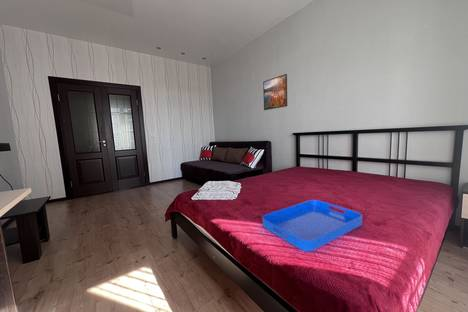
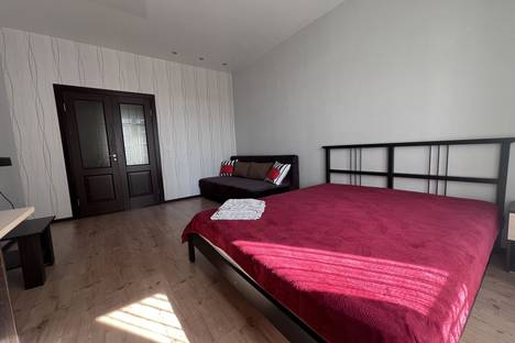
- serving tray [262,199,363,252]
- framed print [262,73,288,111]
